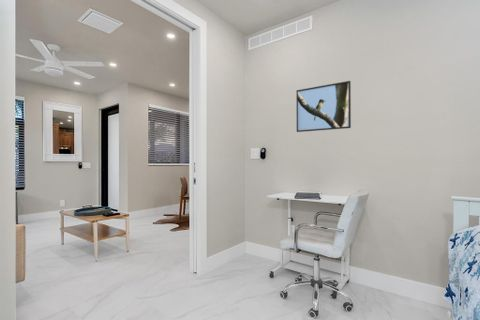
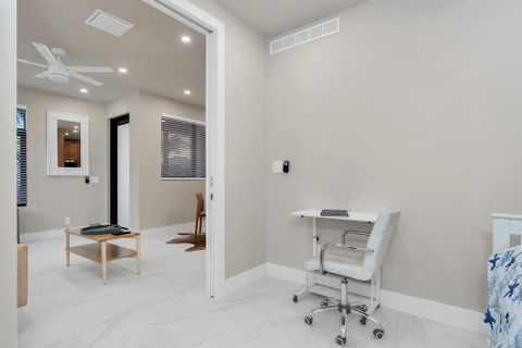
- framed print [295,80,352,133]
